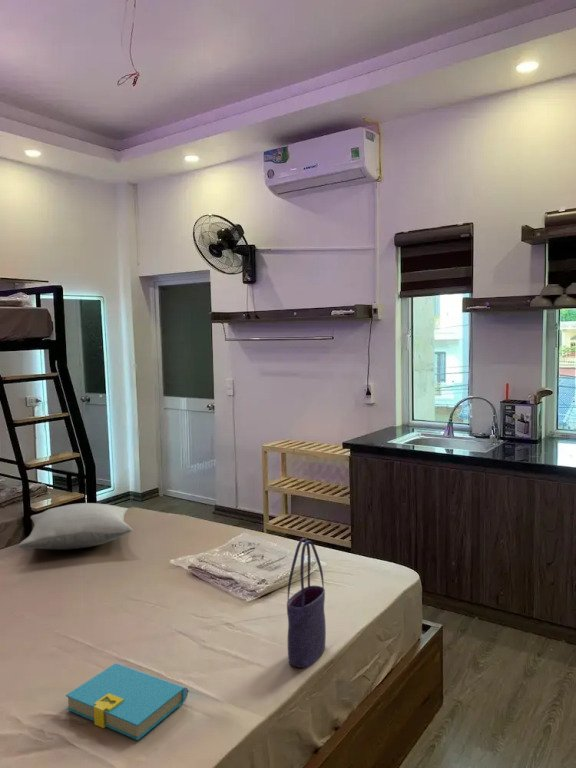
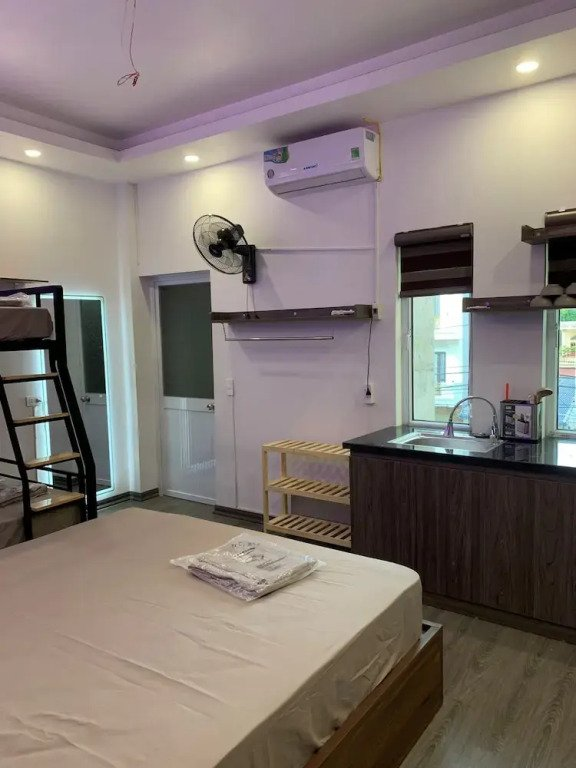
- book [65,662,189,741]
- pillow [17,502,133,550]
- tote bag [286,537,327,669]
